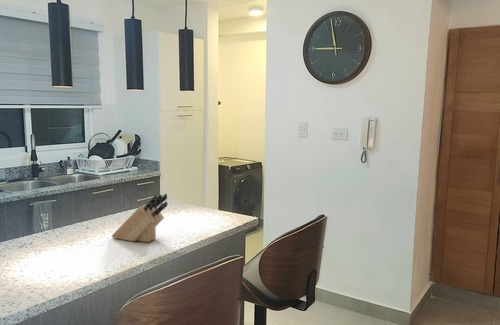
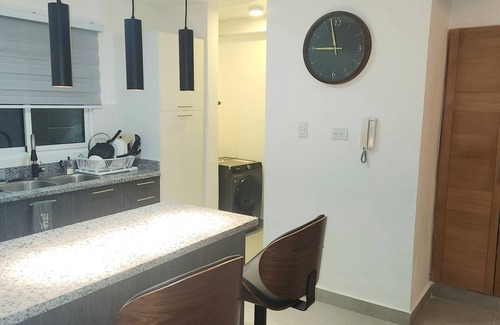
- knife block [111,193,169,243]
